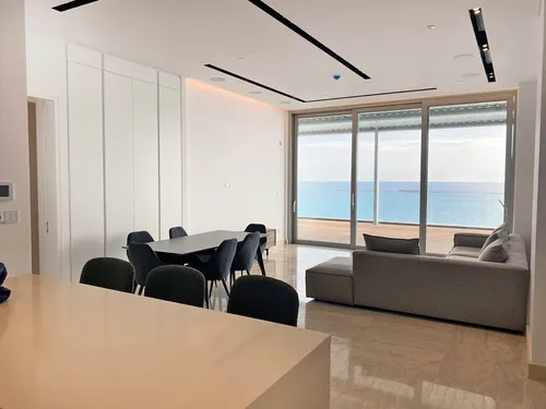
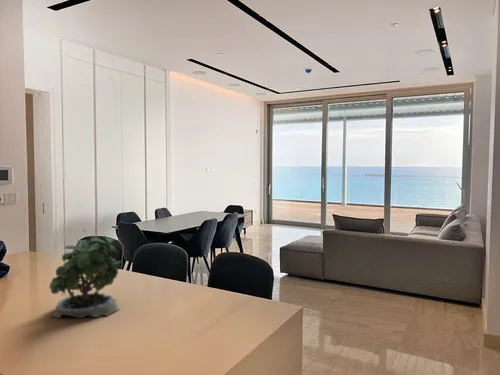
+ potted plant [48,228,124,319]
